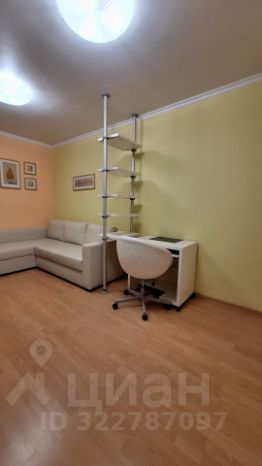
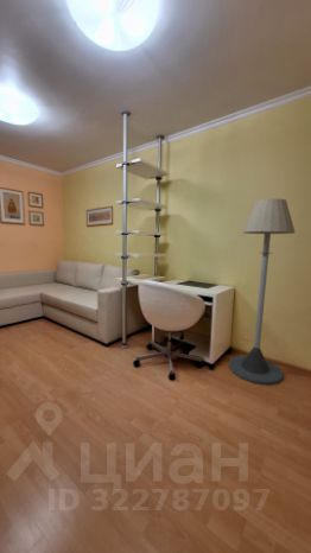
+ floor lamp [228,197,297,386]
